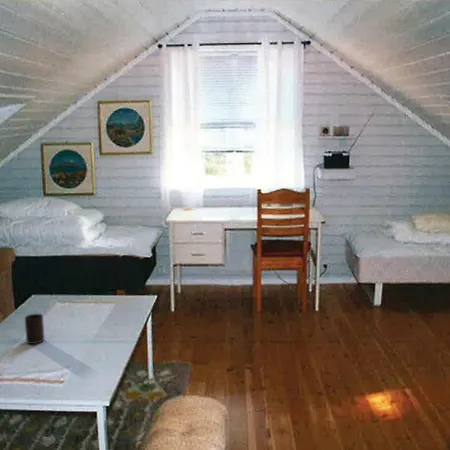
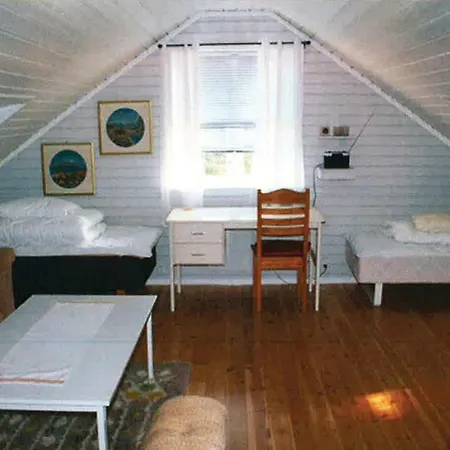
- cup [24,313,45,345]
